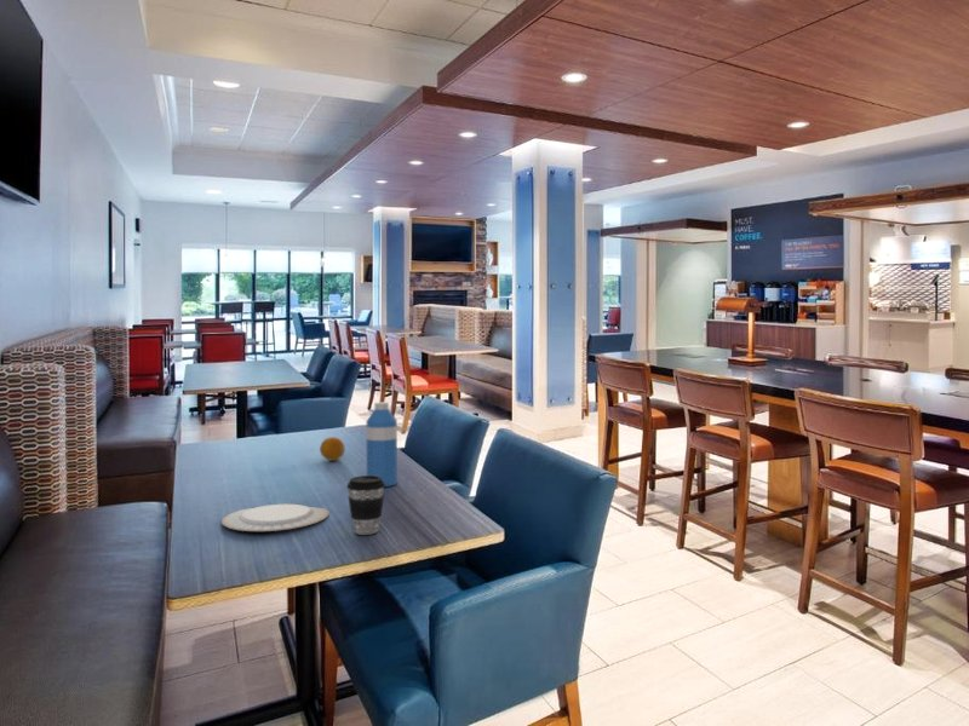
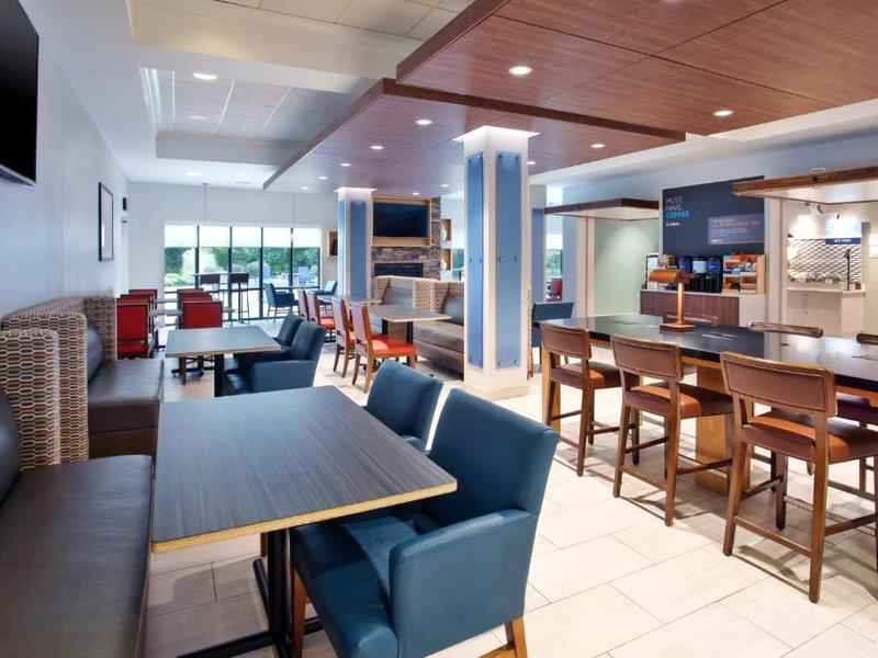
- fruit [319,436,346,462]
- chinaware [220,503,331,532]
- water bottle [366,401,399,488]
- coffee cup [345,474,385,536]
